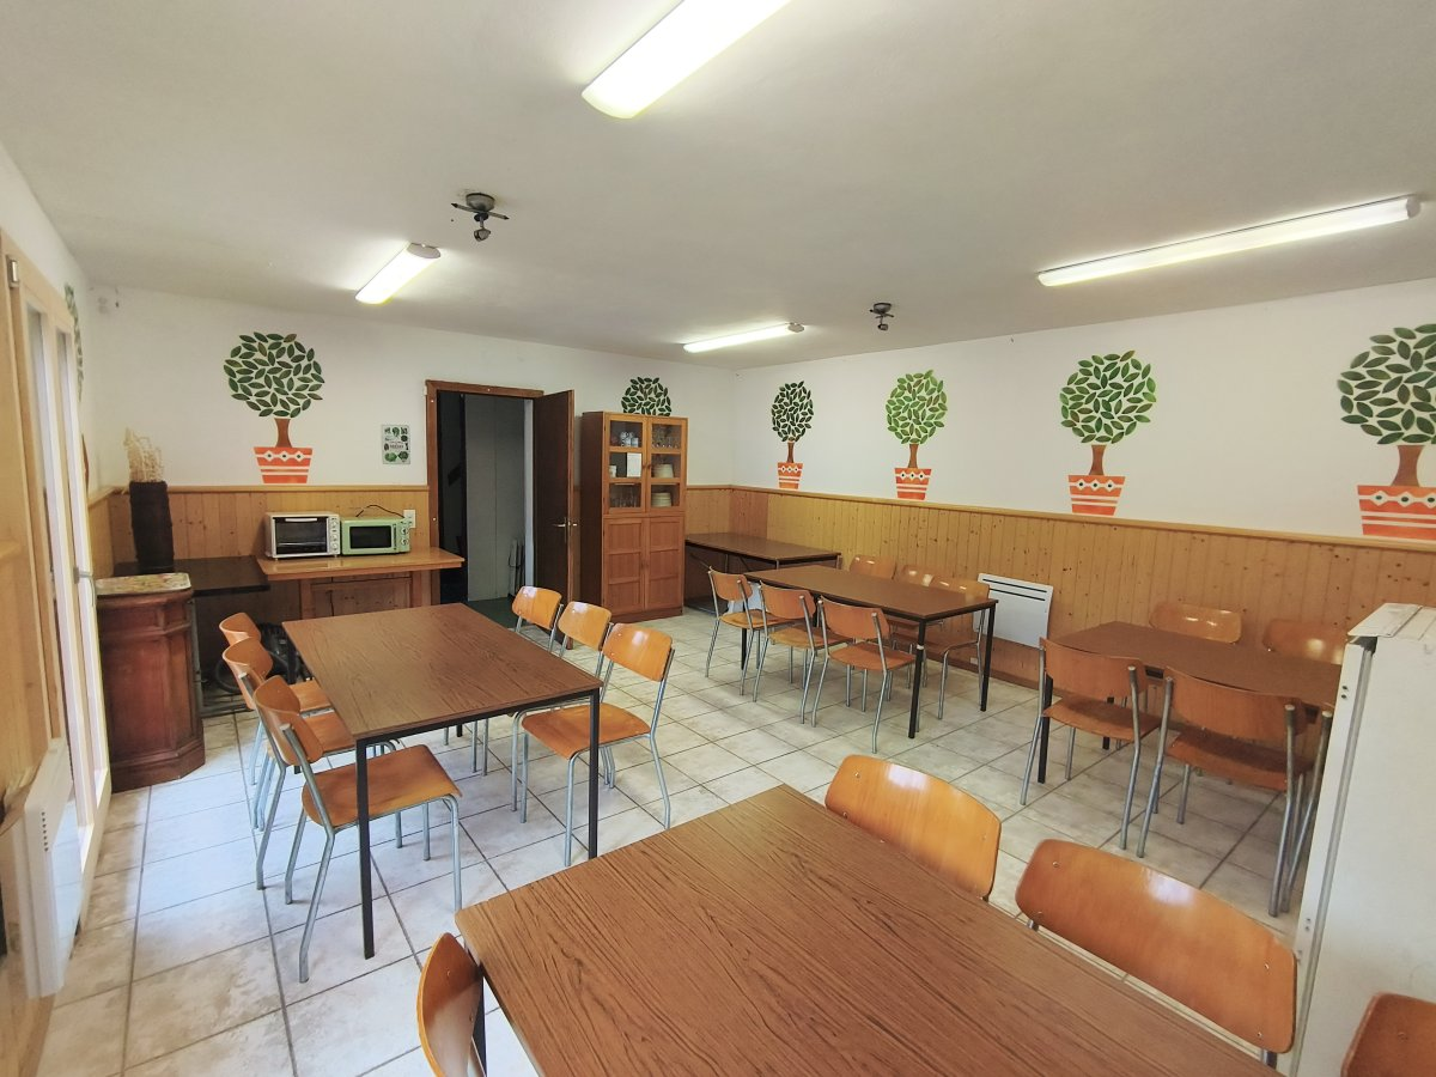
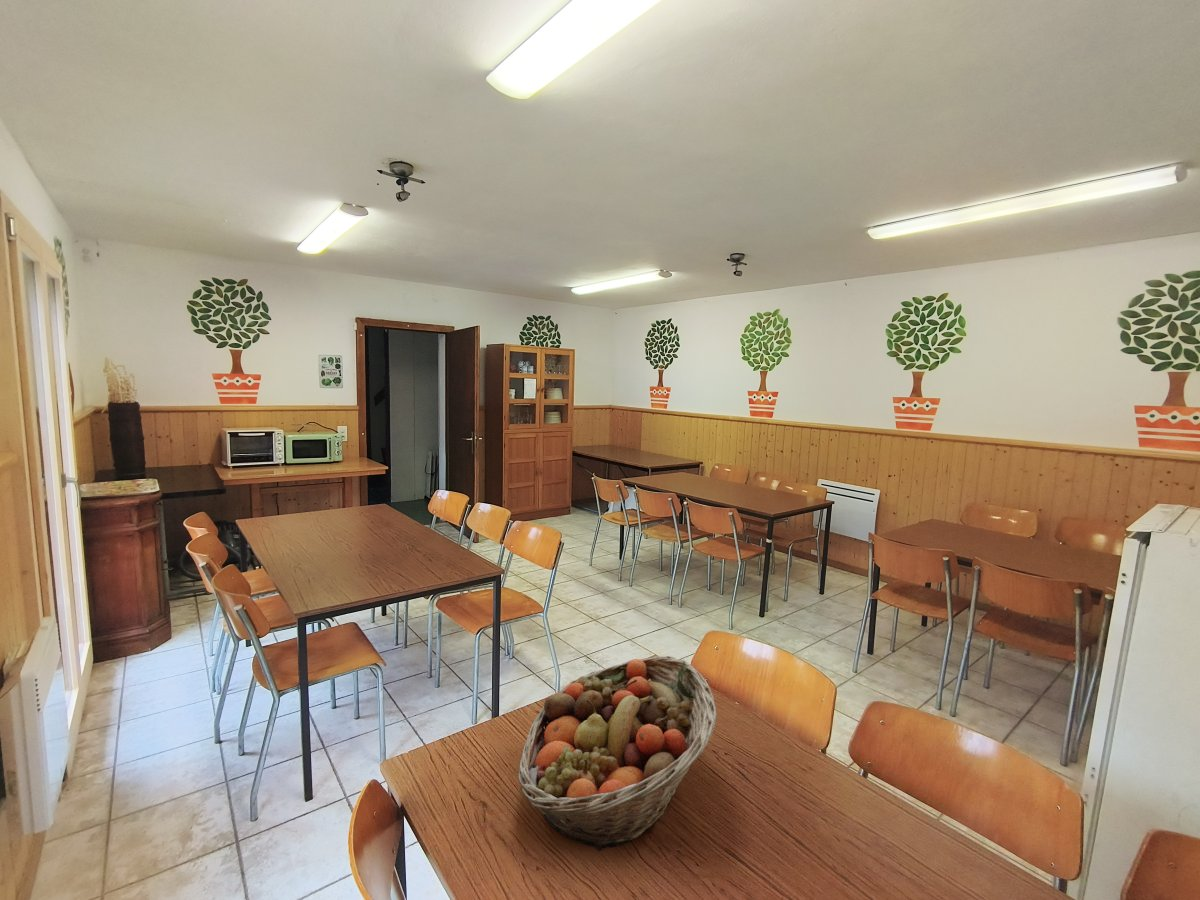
+ fruit basket [517,655,719,852]
